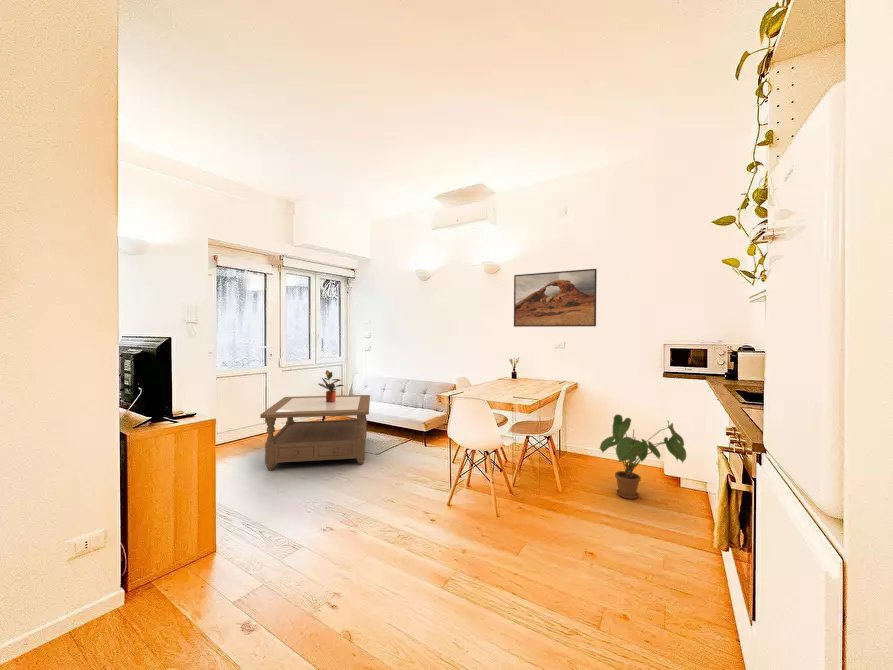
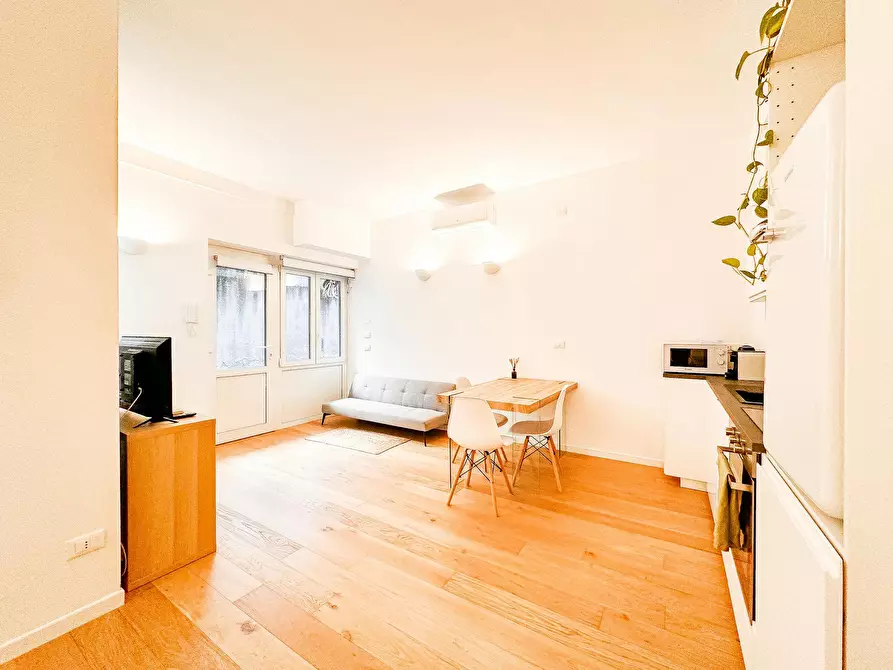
- house plant [598,413,688,500]
- coffee table [259,394,371,470]
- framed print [513,268,598,328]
- potted plant [318,369,345,402]
